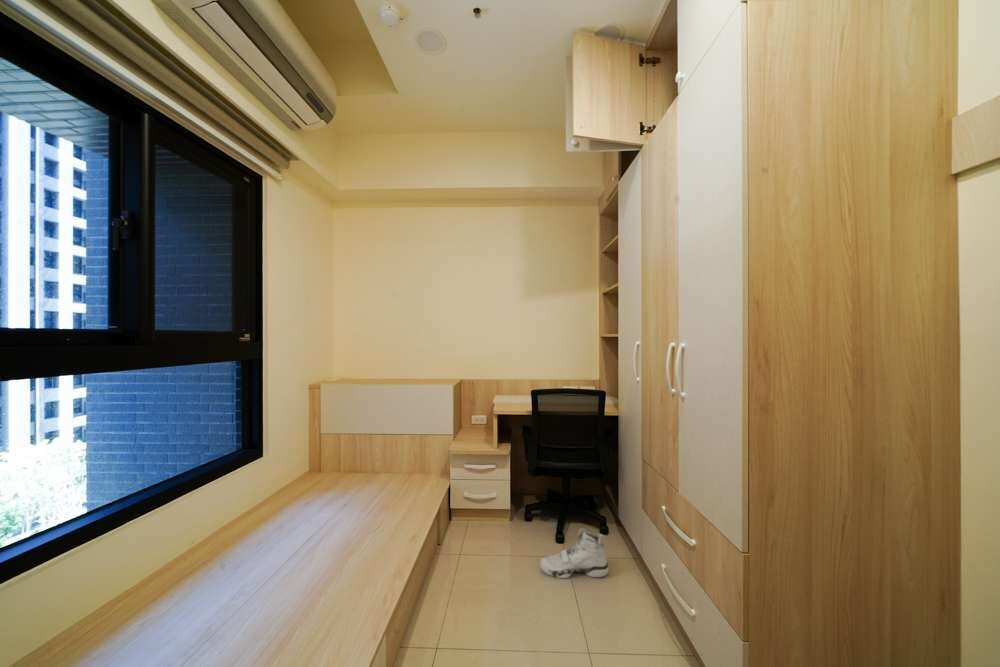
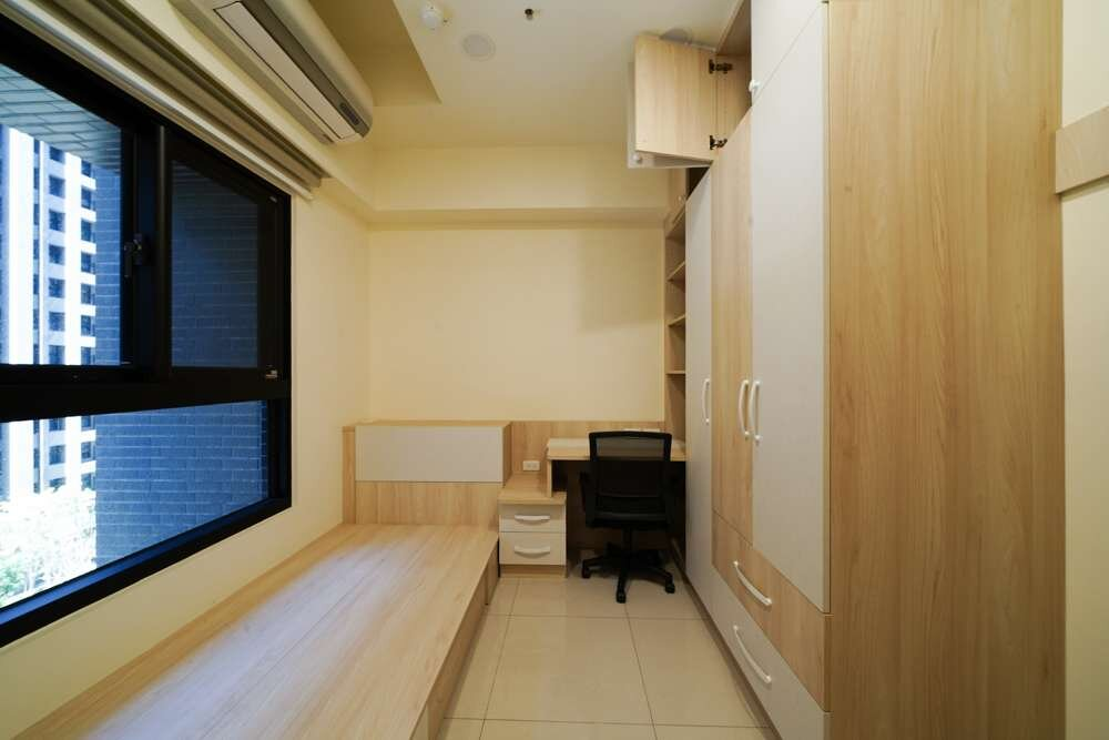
- sneaker [539,527,610,579]
